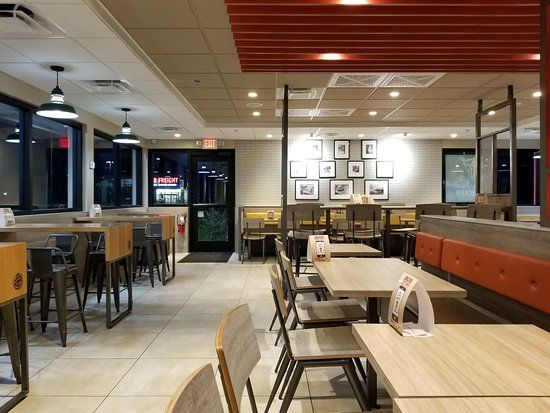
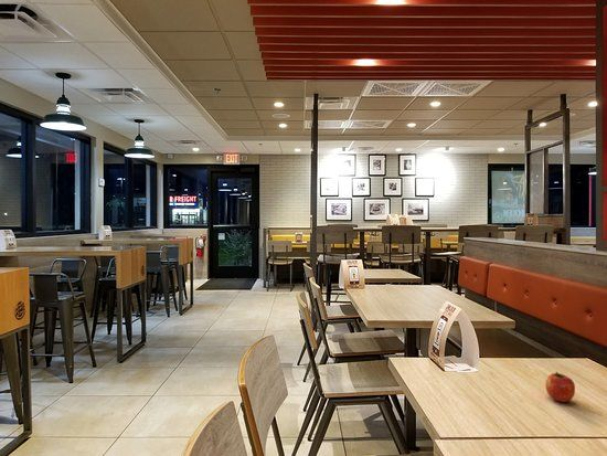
+ apple [544,371,576,403]
